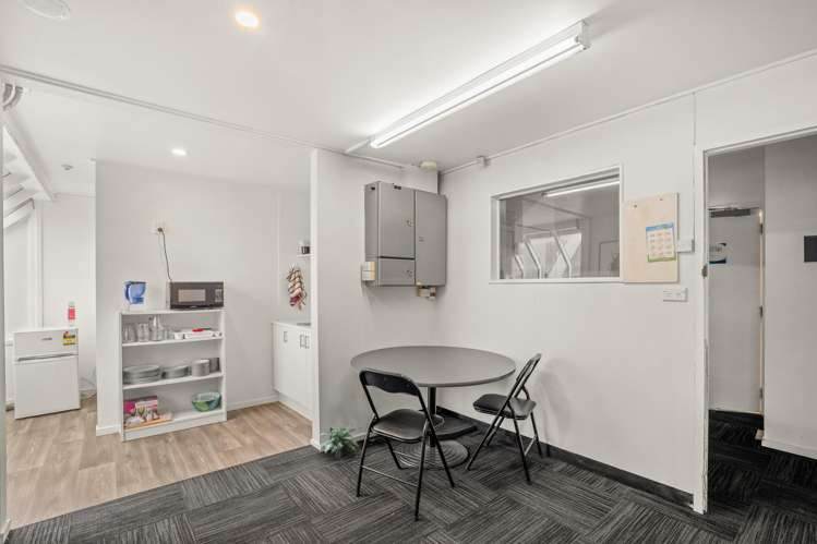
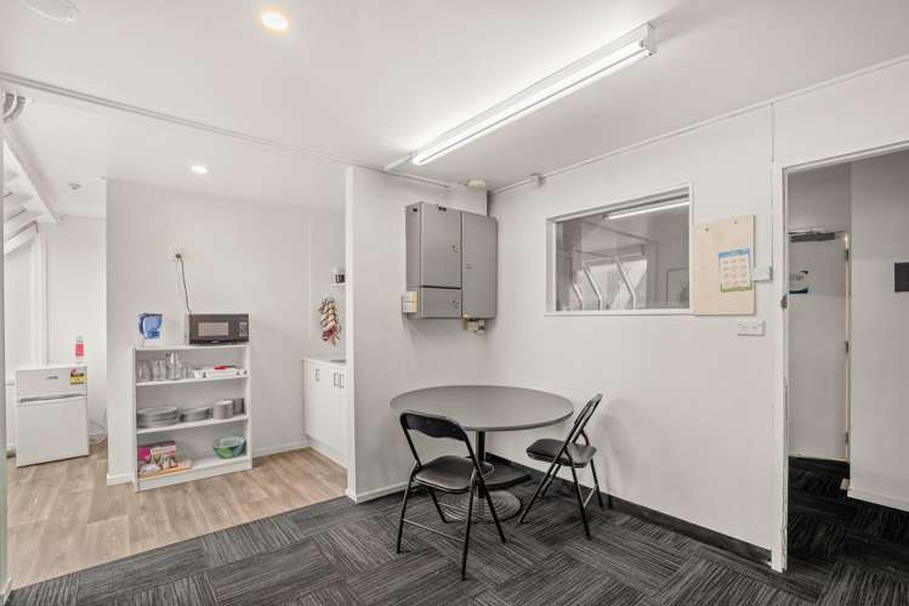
- potted plant [320,423,362,459]
